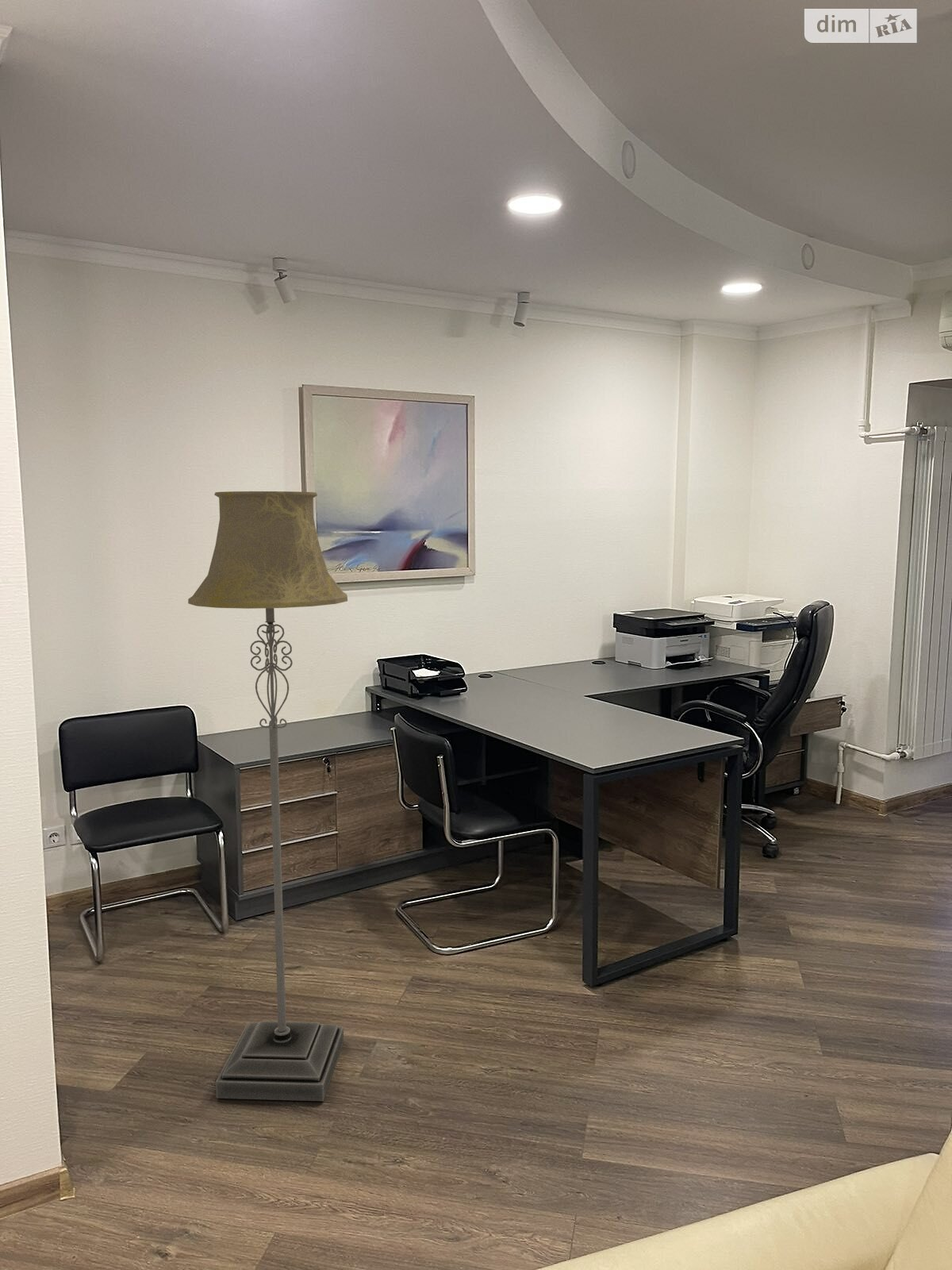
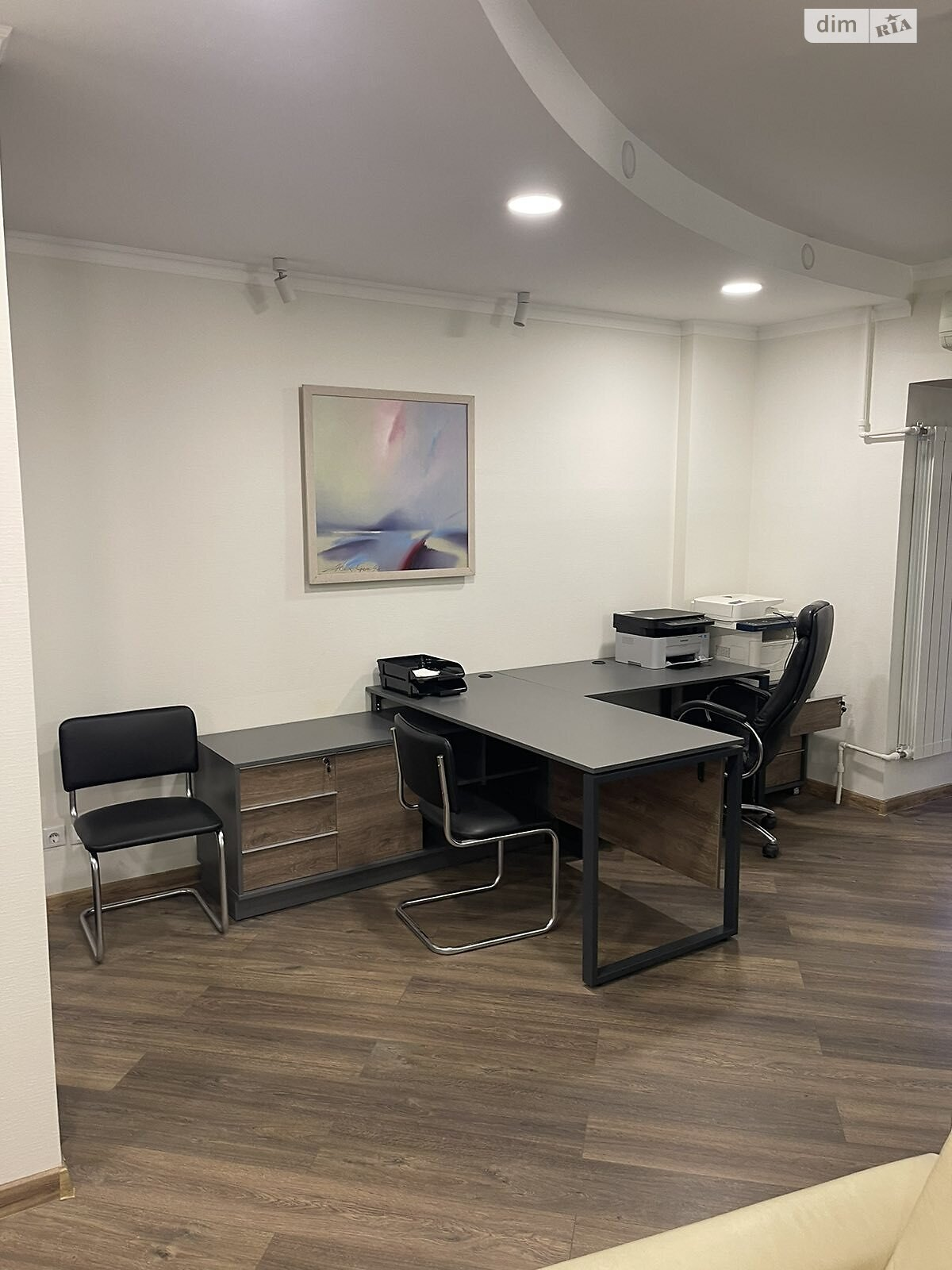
- floor lamp [187,491,348,1102]
